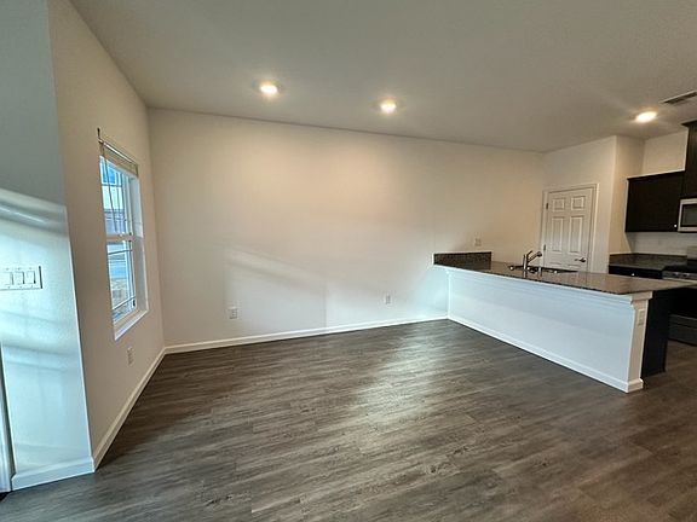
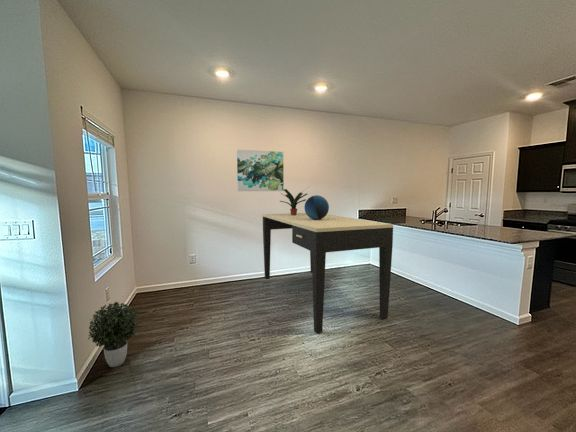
+ potted plant [279,186,310,215]
+ dining table [262,212,394,334]
+ potted plant [87,301,140,368]
+ wall art [236,149,285,192]
+ decorative globe [303,194,330,220]
